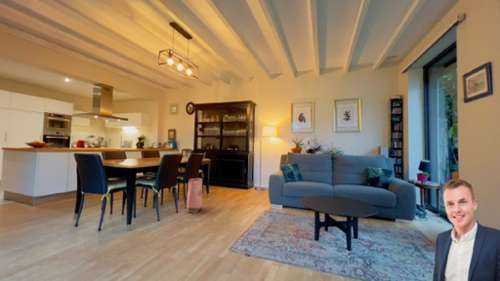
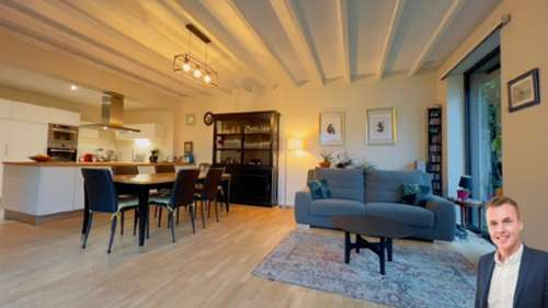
- bag [185,177,203,214]
